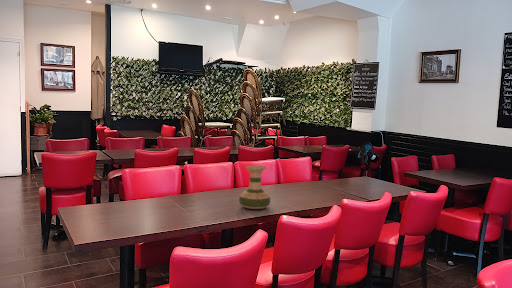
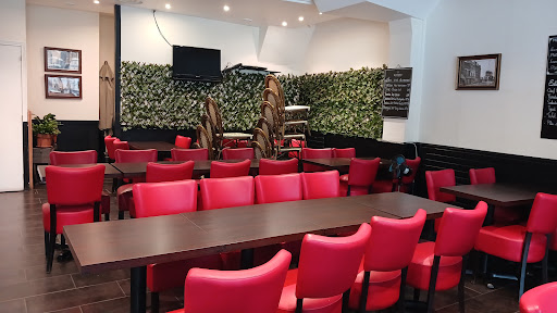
- vase [238,164,271,210]
